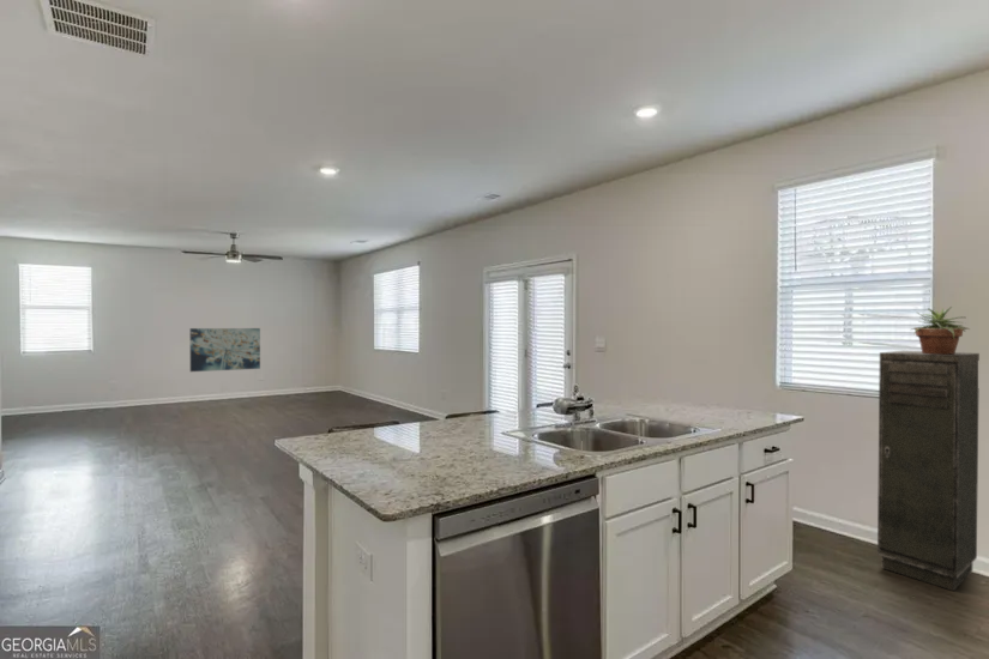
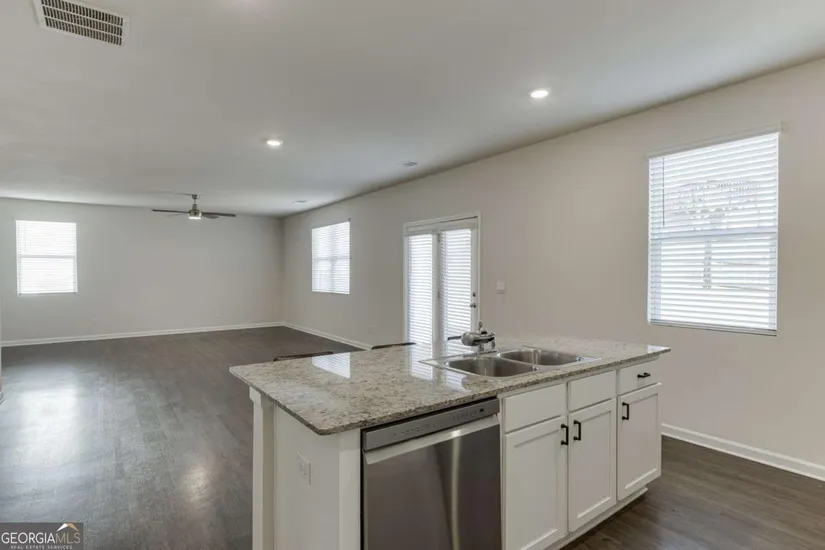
- wall art [188,327,261,373]
- potted plant [911,306,971,355]
- storage cabinet [876,350,981,592]
